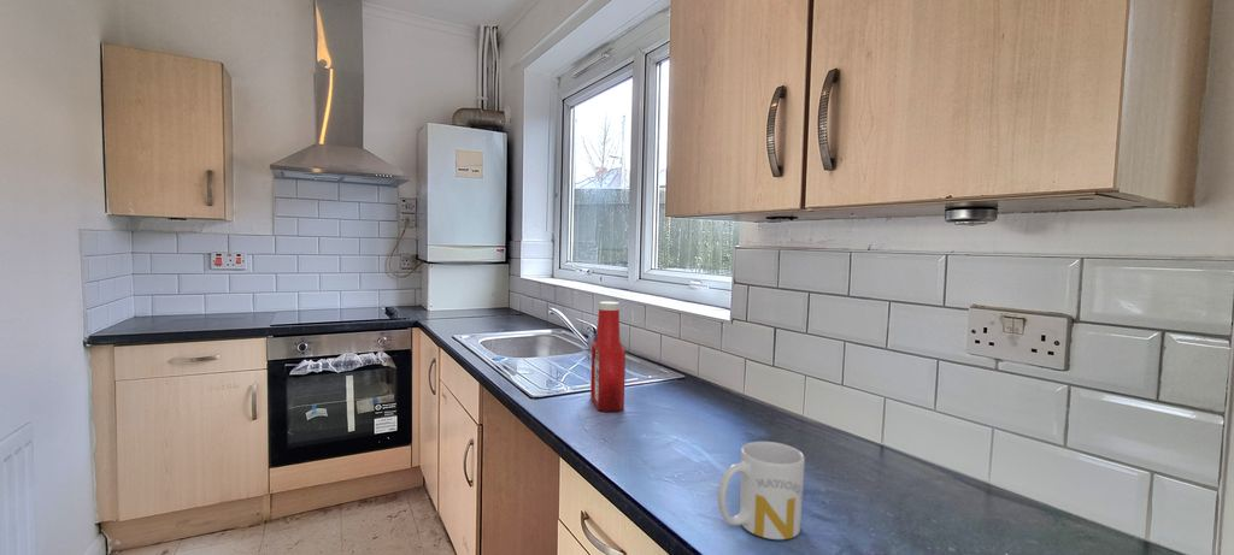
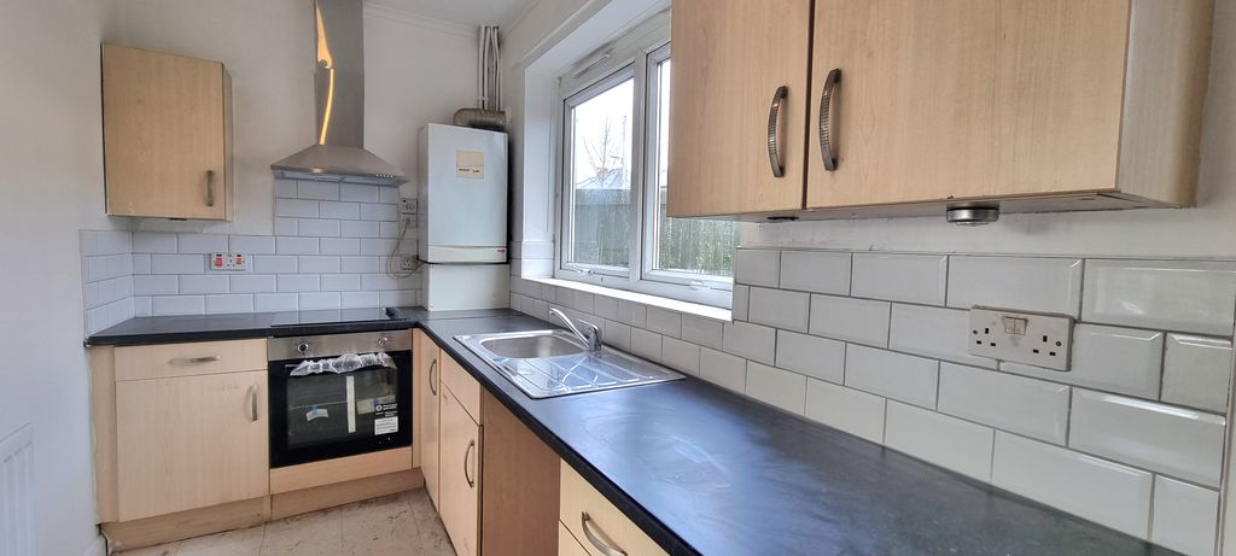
- soap bottle [589,301,627,413]
- mug [717,441,806,541]
